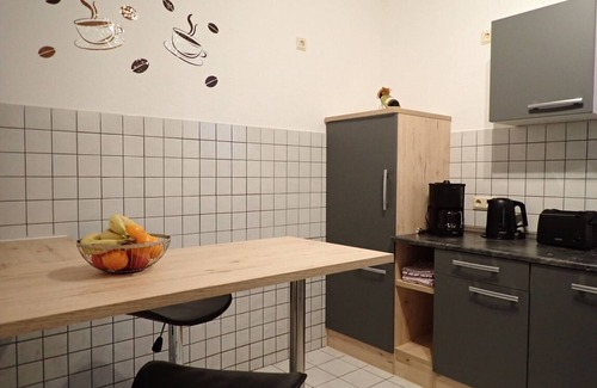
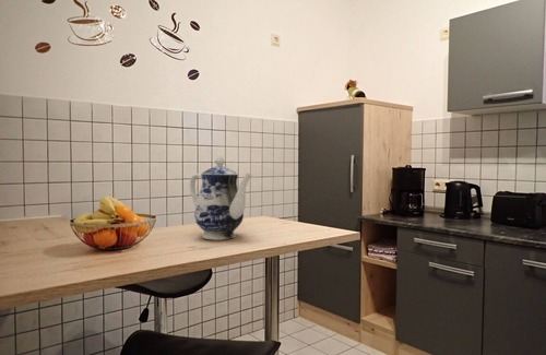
+ teapot [189,156,253,241]
